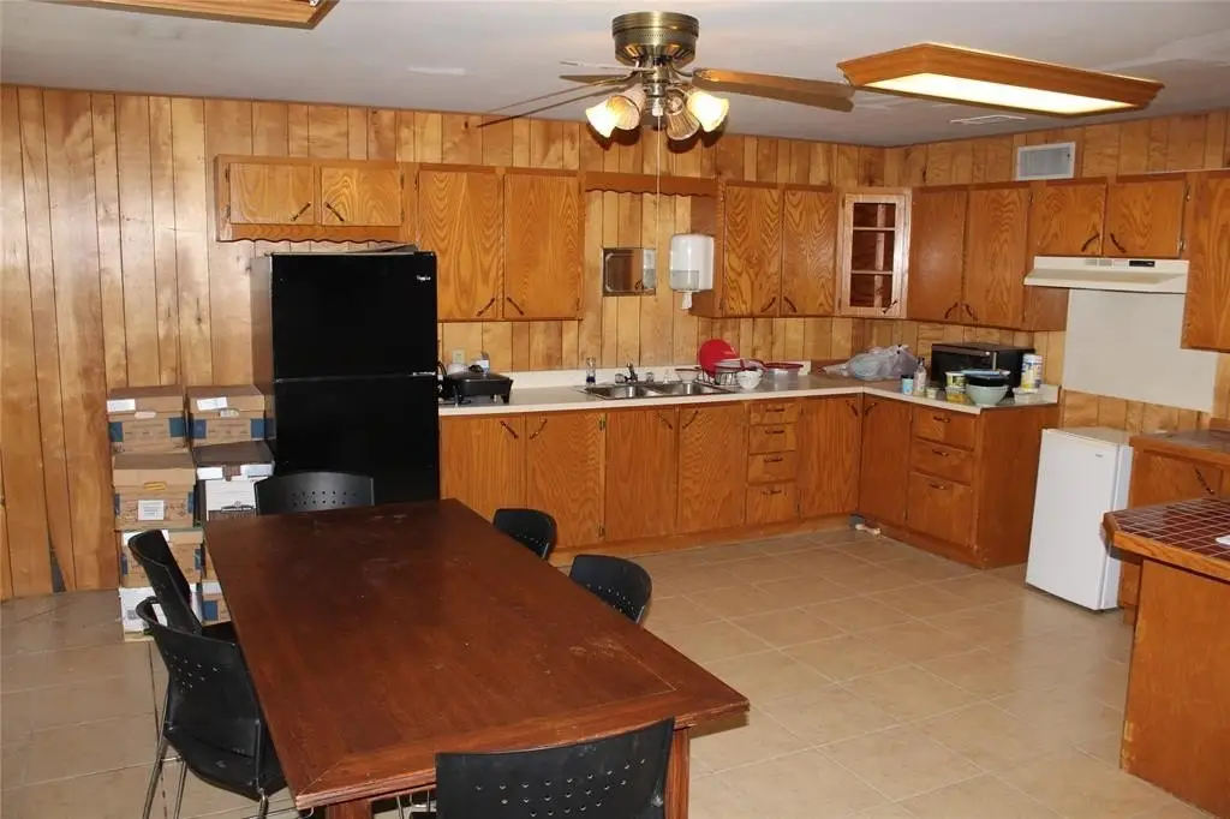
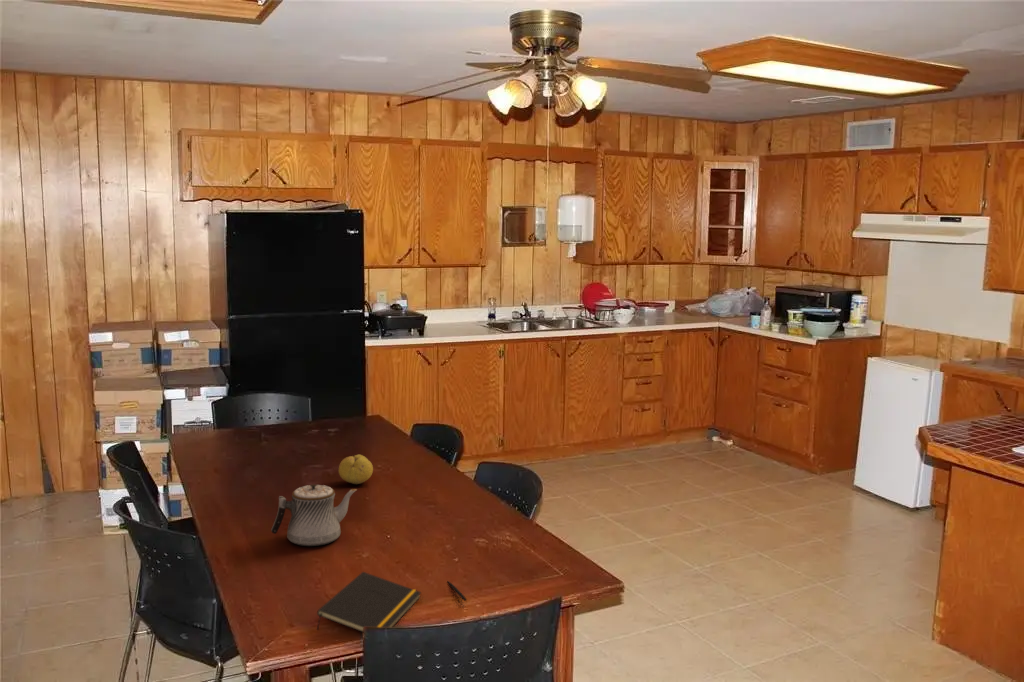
+ notepad [316,571,422,633]
+ fruit [338,454,374,485]
+ teapot [270,483,358,547]
+ pen [447,580,468,602]
